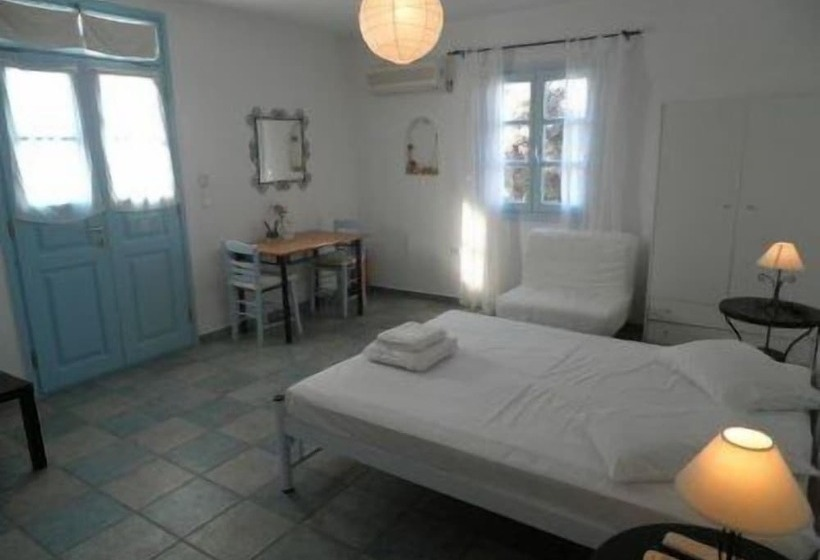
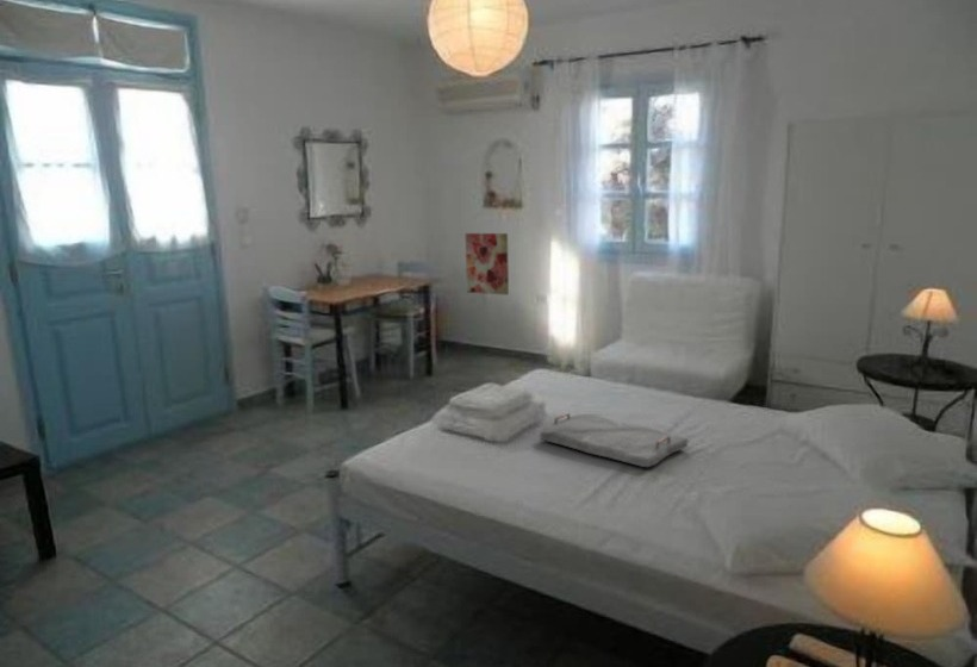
+ serving tray [539,412,690,468]
+ wall art [465,232,510,297]
